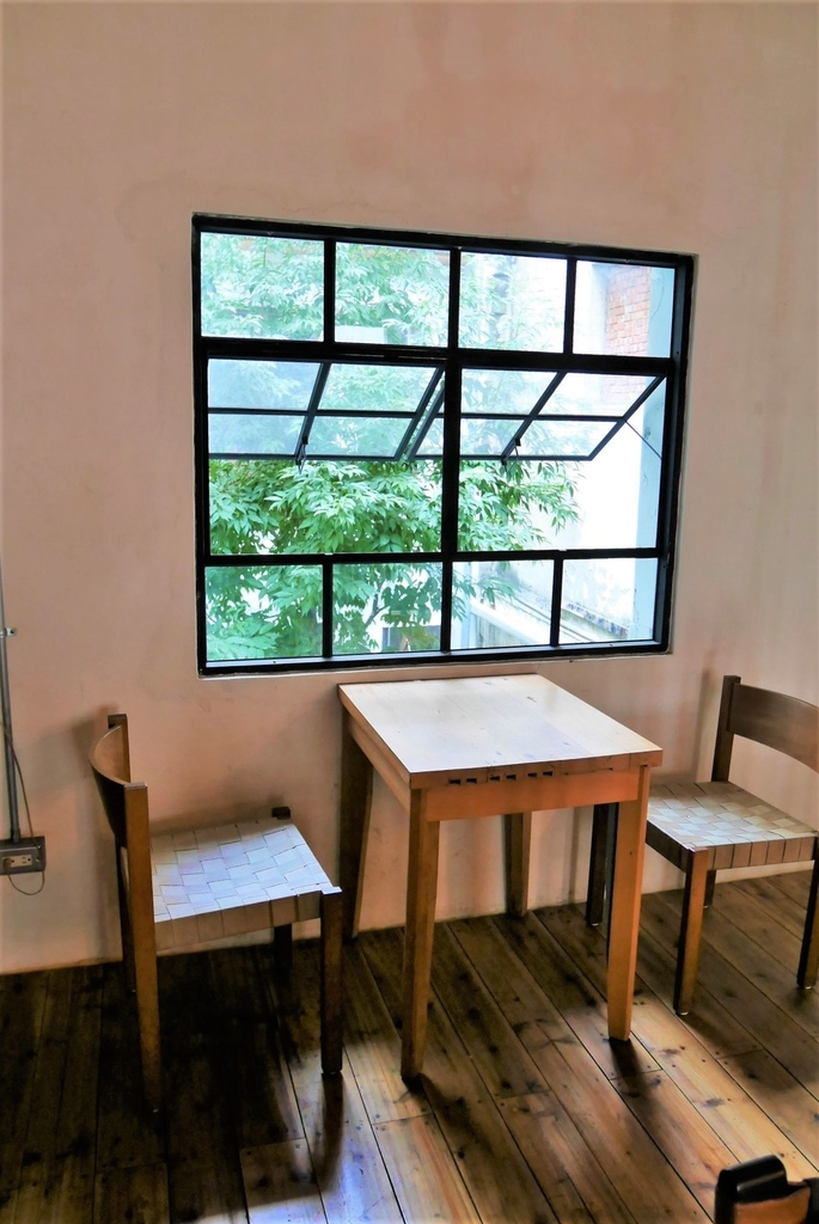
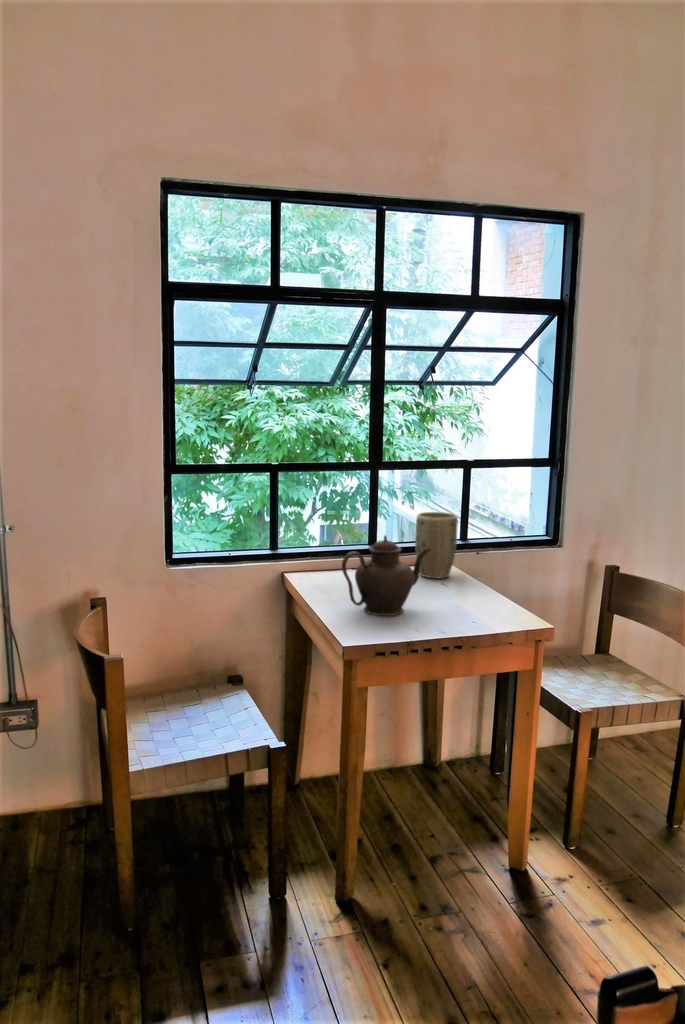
+ plant pot [414,511,459,579]
+ teapot [341,535,433,617]
